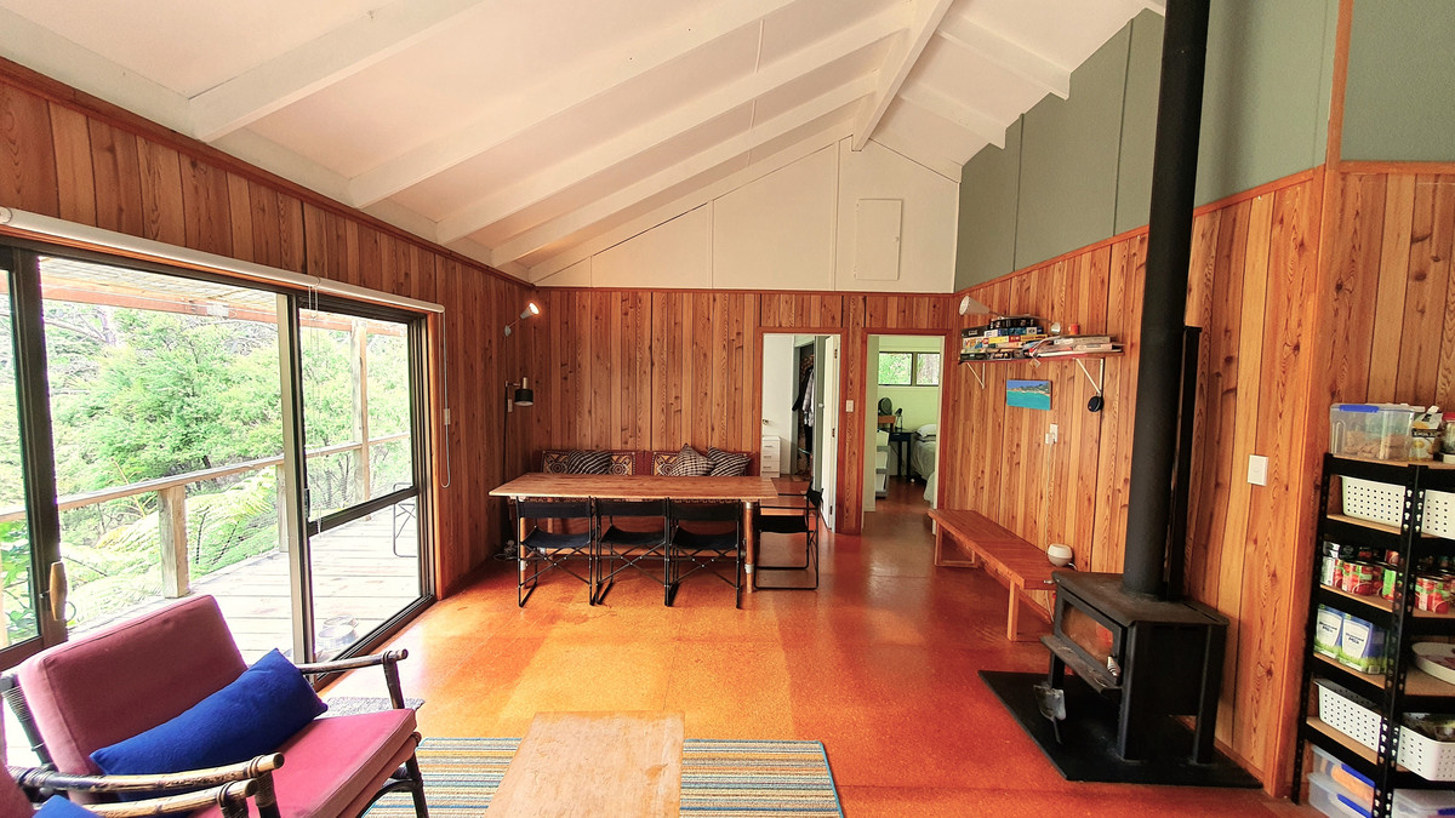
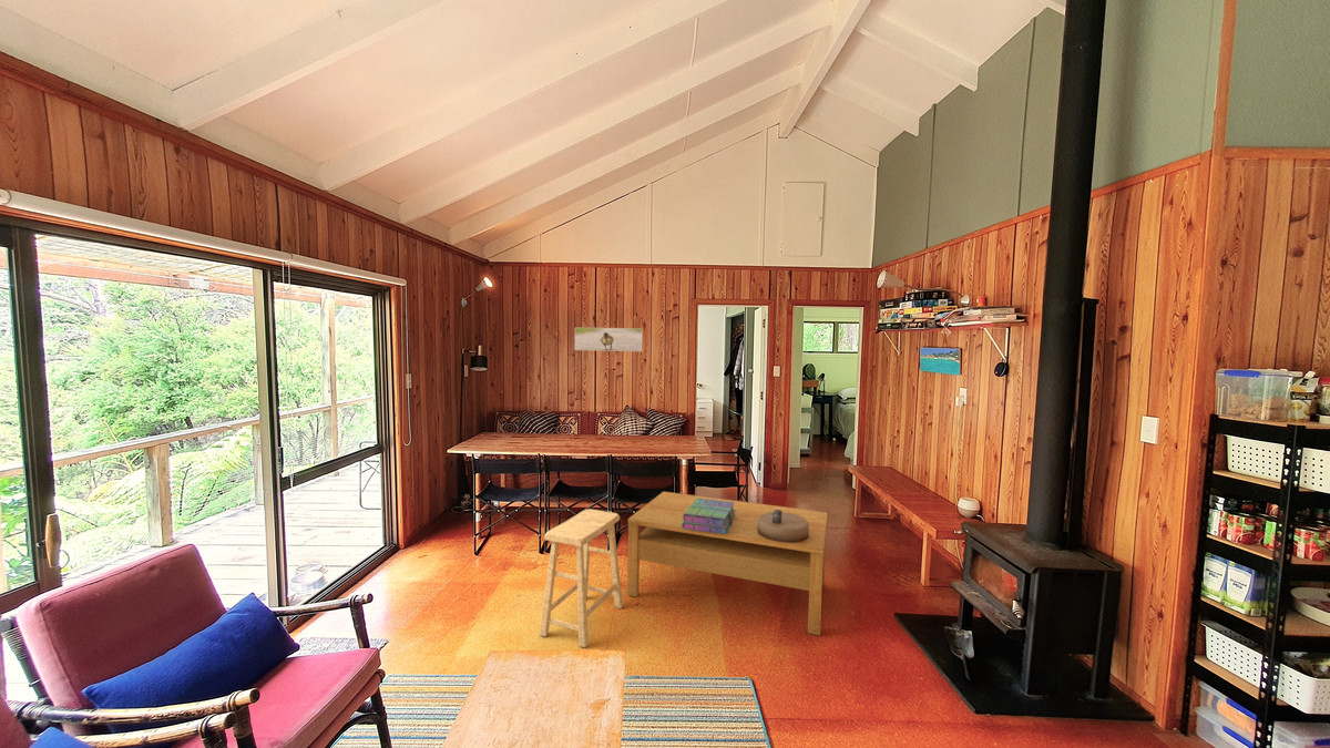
+ stack of books [682,498,736,534]
+ coffee table [626,491,828,637]
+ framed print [573,327,644,352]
+ stool [539,508,624,648]
+ decorative bowl [758,510,809,543]
